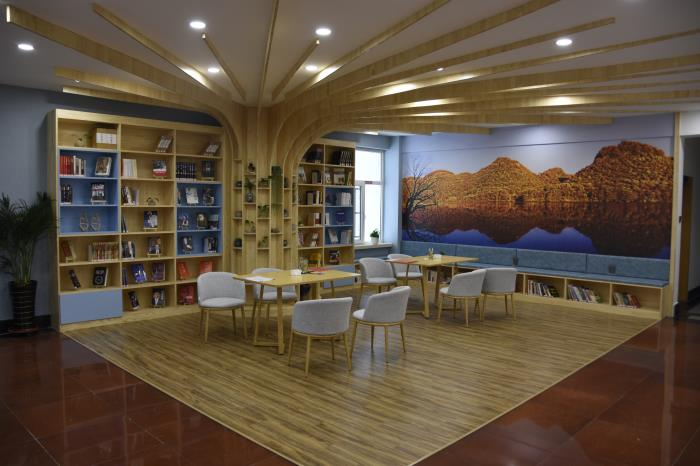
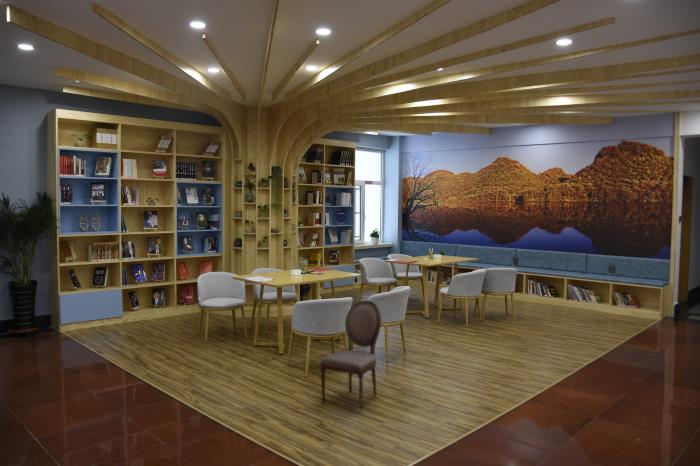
+ dining chair [319,299,382,411]
